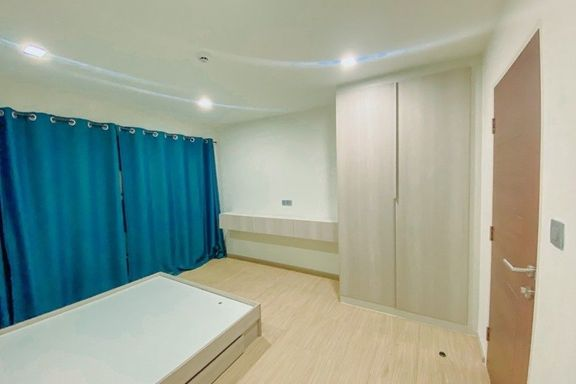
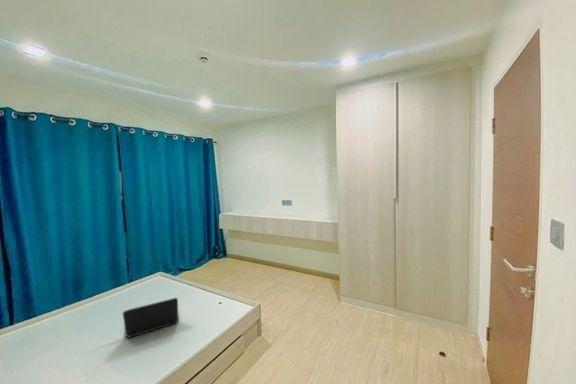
+ laptop [122,297,179,339]
